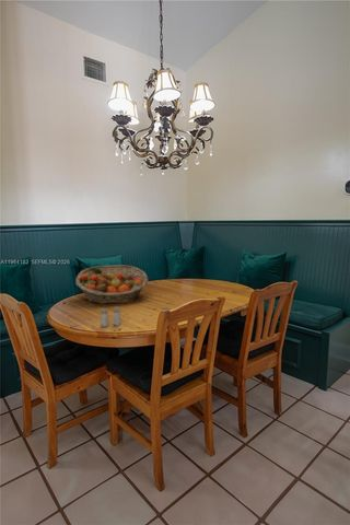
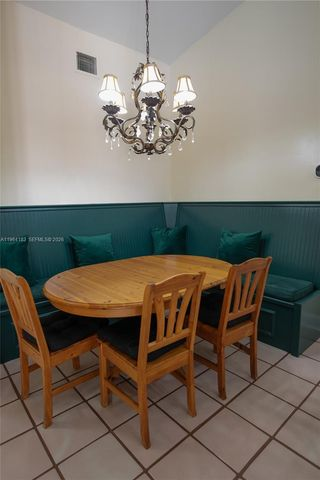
- fruit basket [74,264,149,305]
- salt and pepper shaker [100,306,121,328]
